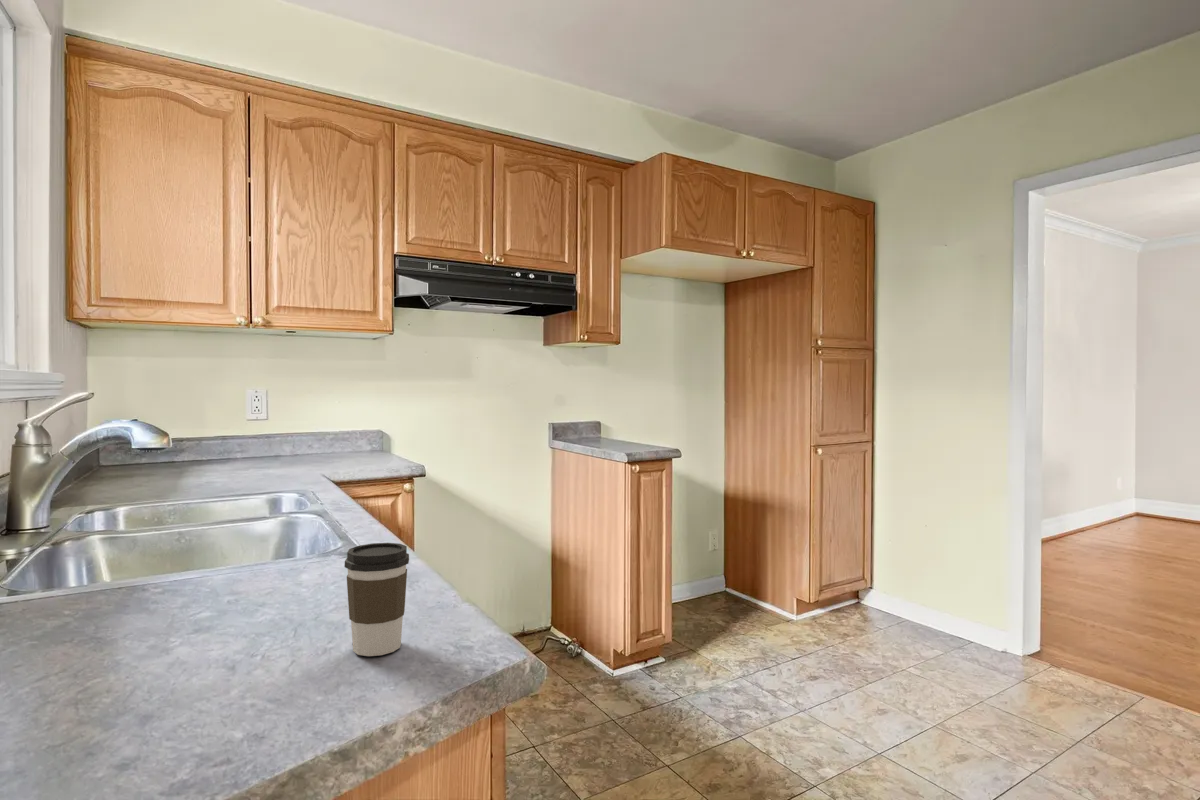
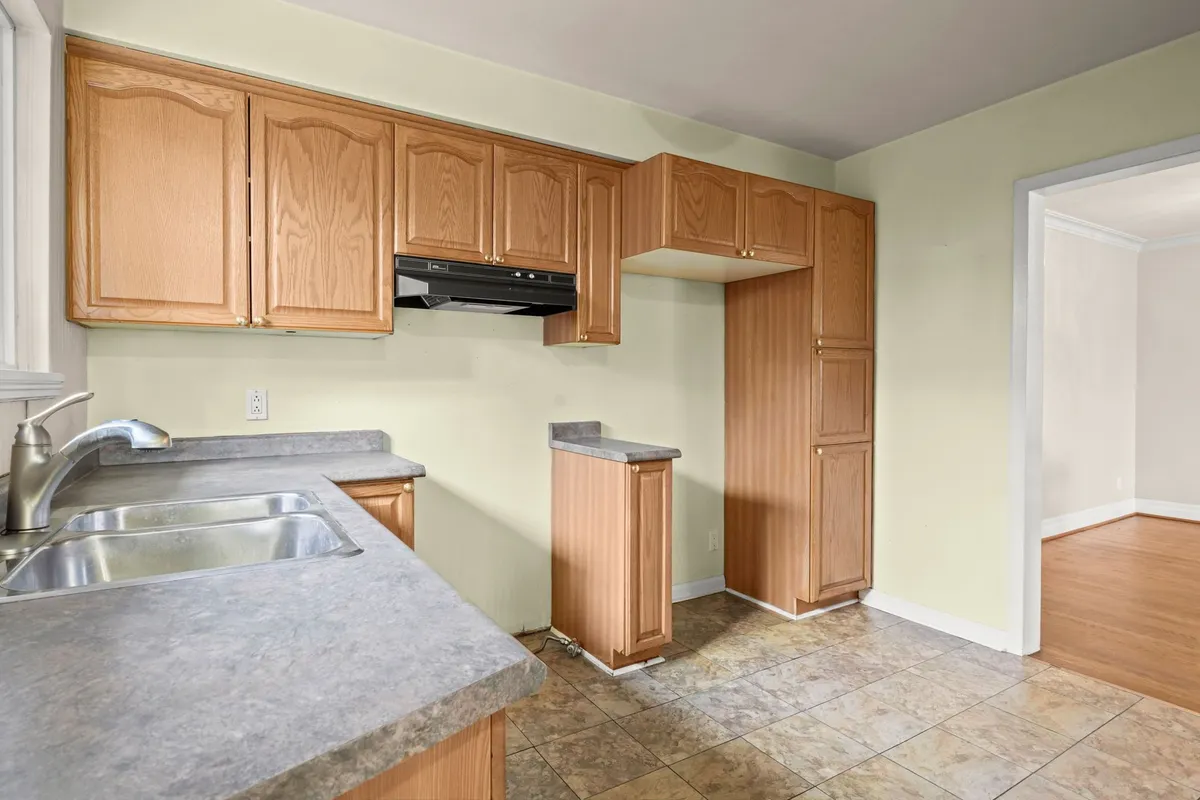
- coffee cup [343,542,410,657]
